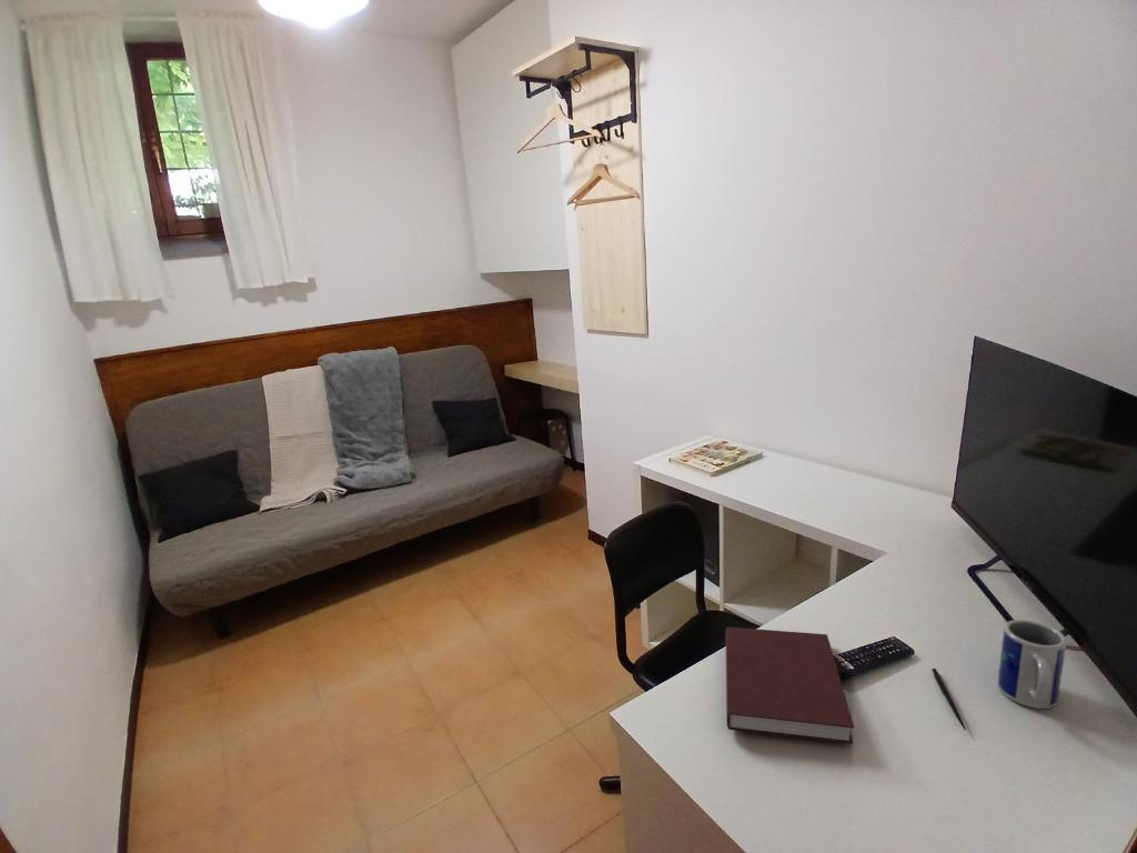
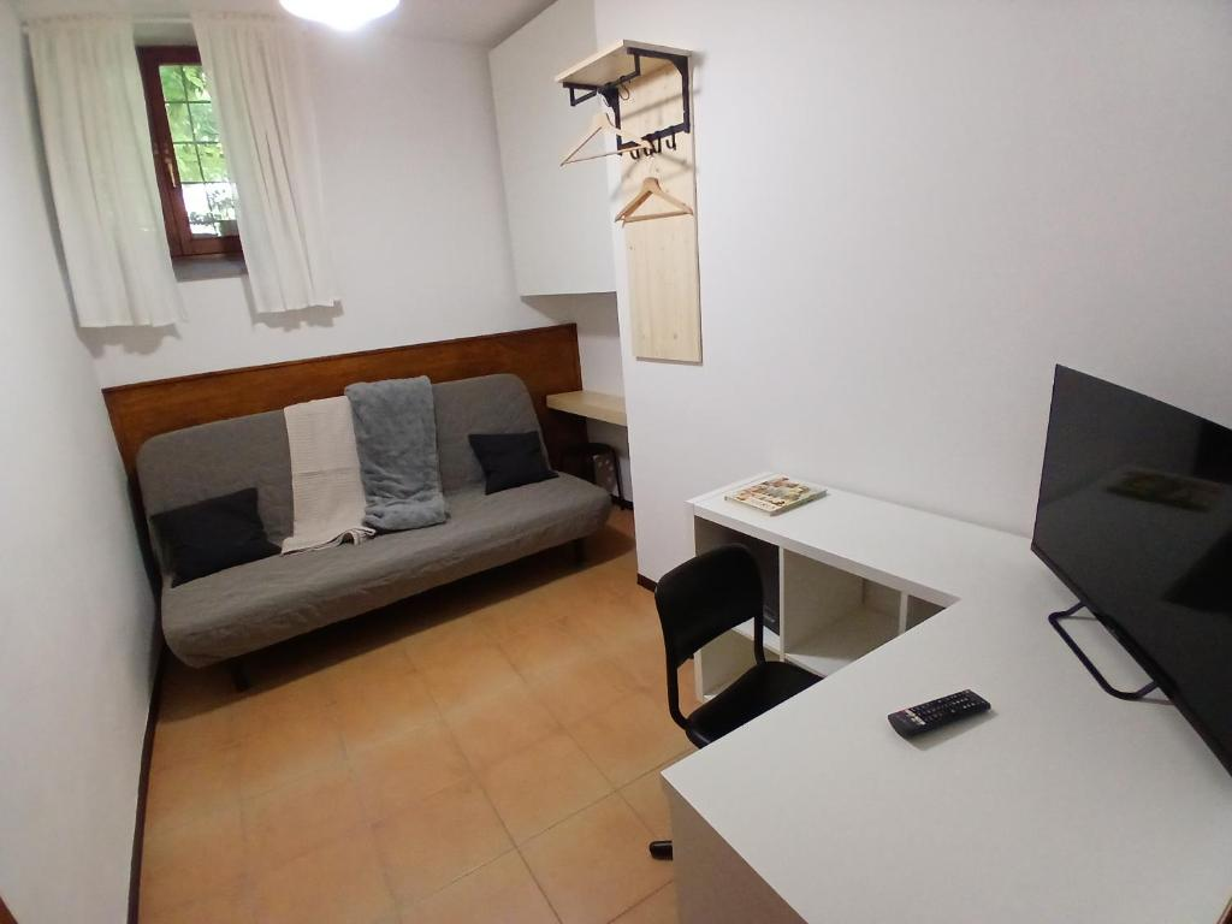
- notebook [725,626,855,745]
- mug [997,619,1068,710]
- pen [932,668,967,732]
